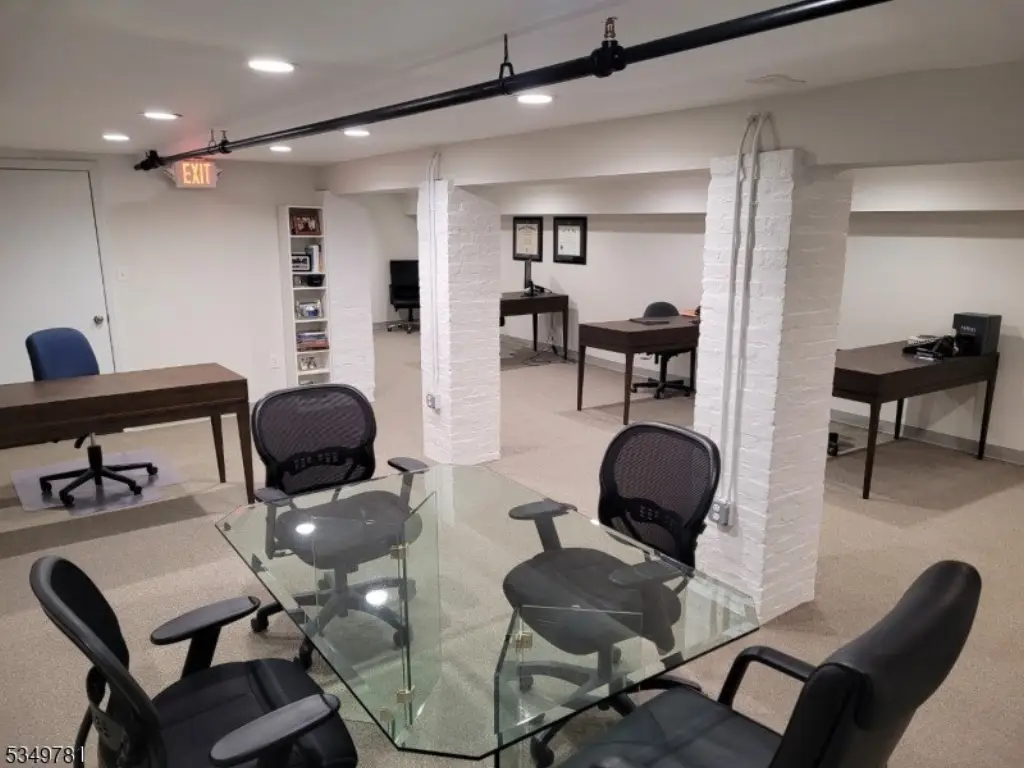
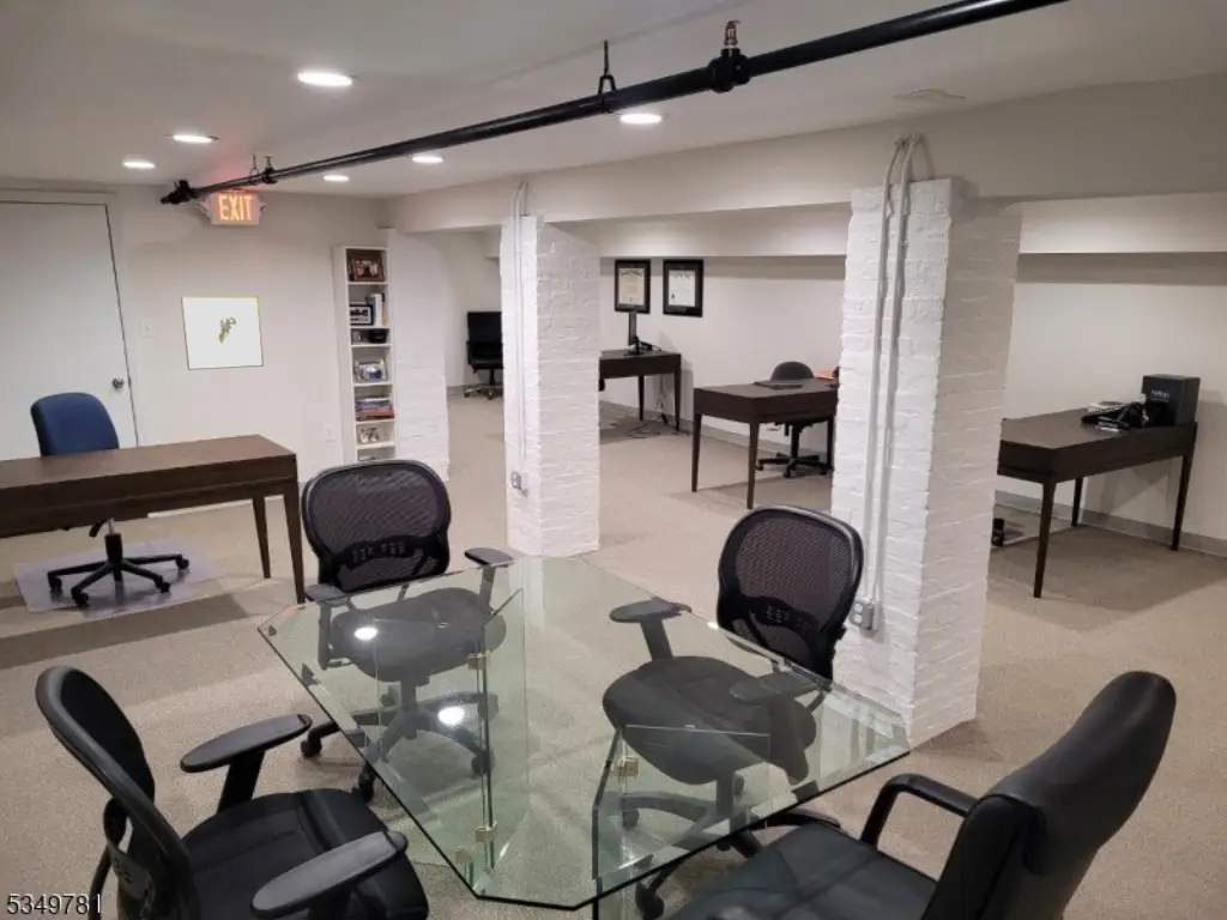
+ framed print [180,295,265,371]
